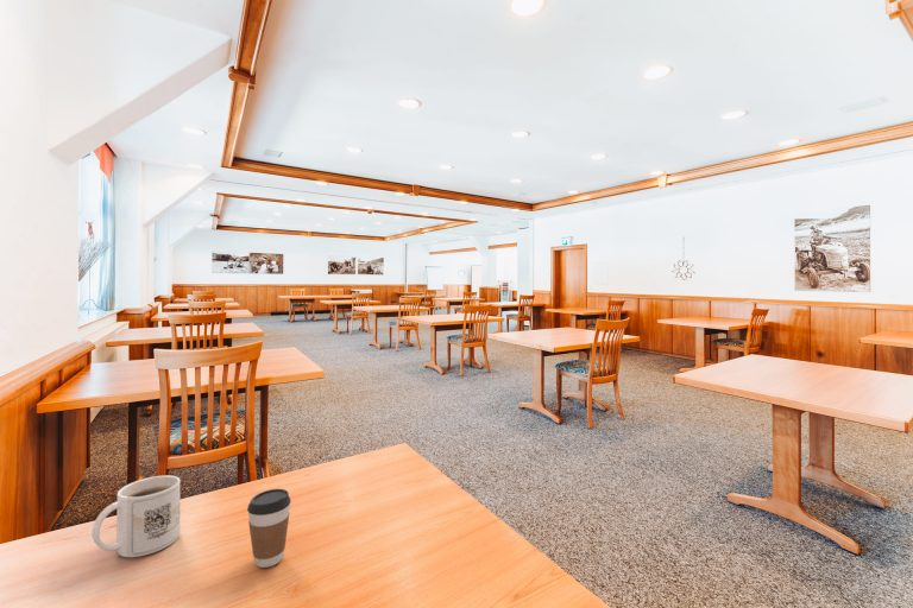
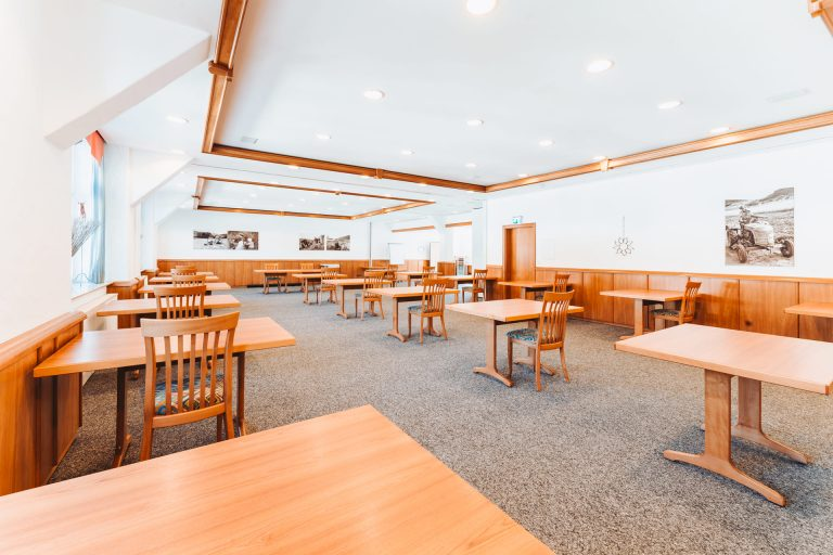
- mug [92,475,182,558]
- coffee cup [246,488,291,569]
